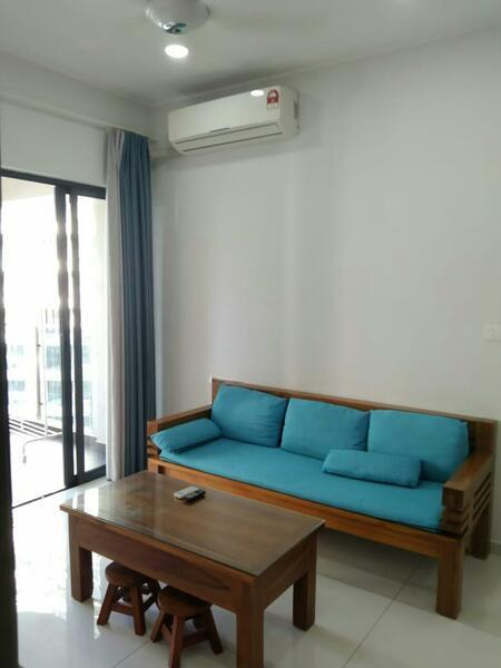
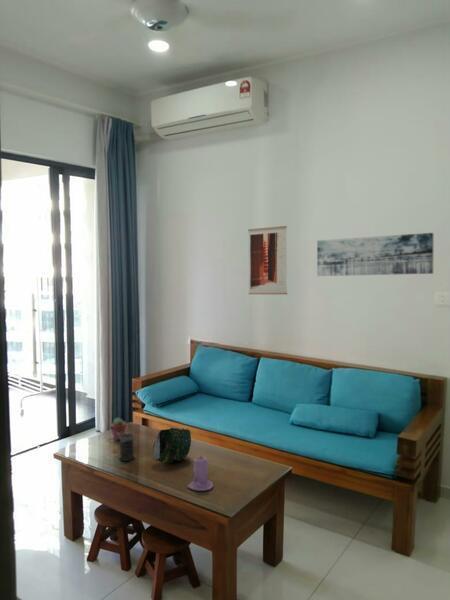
+ potted succulent [109,417,127,441]
+ wall art [247,225,288,295]
+ decorative bowl [152,427,192,464]
+ candle [186,454,214,492]
+ mug [115,433,136,462]
+ wall art [316,232,434,277]
